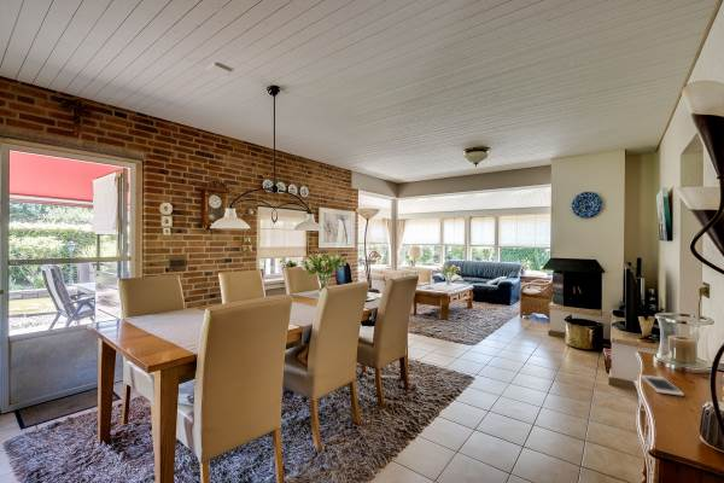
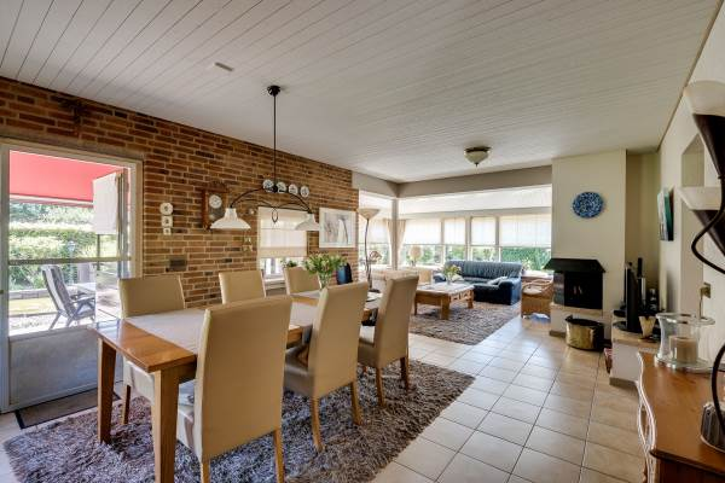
- cell phone [638,374,685,397]
